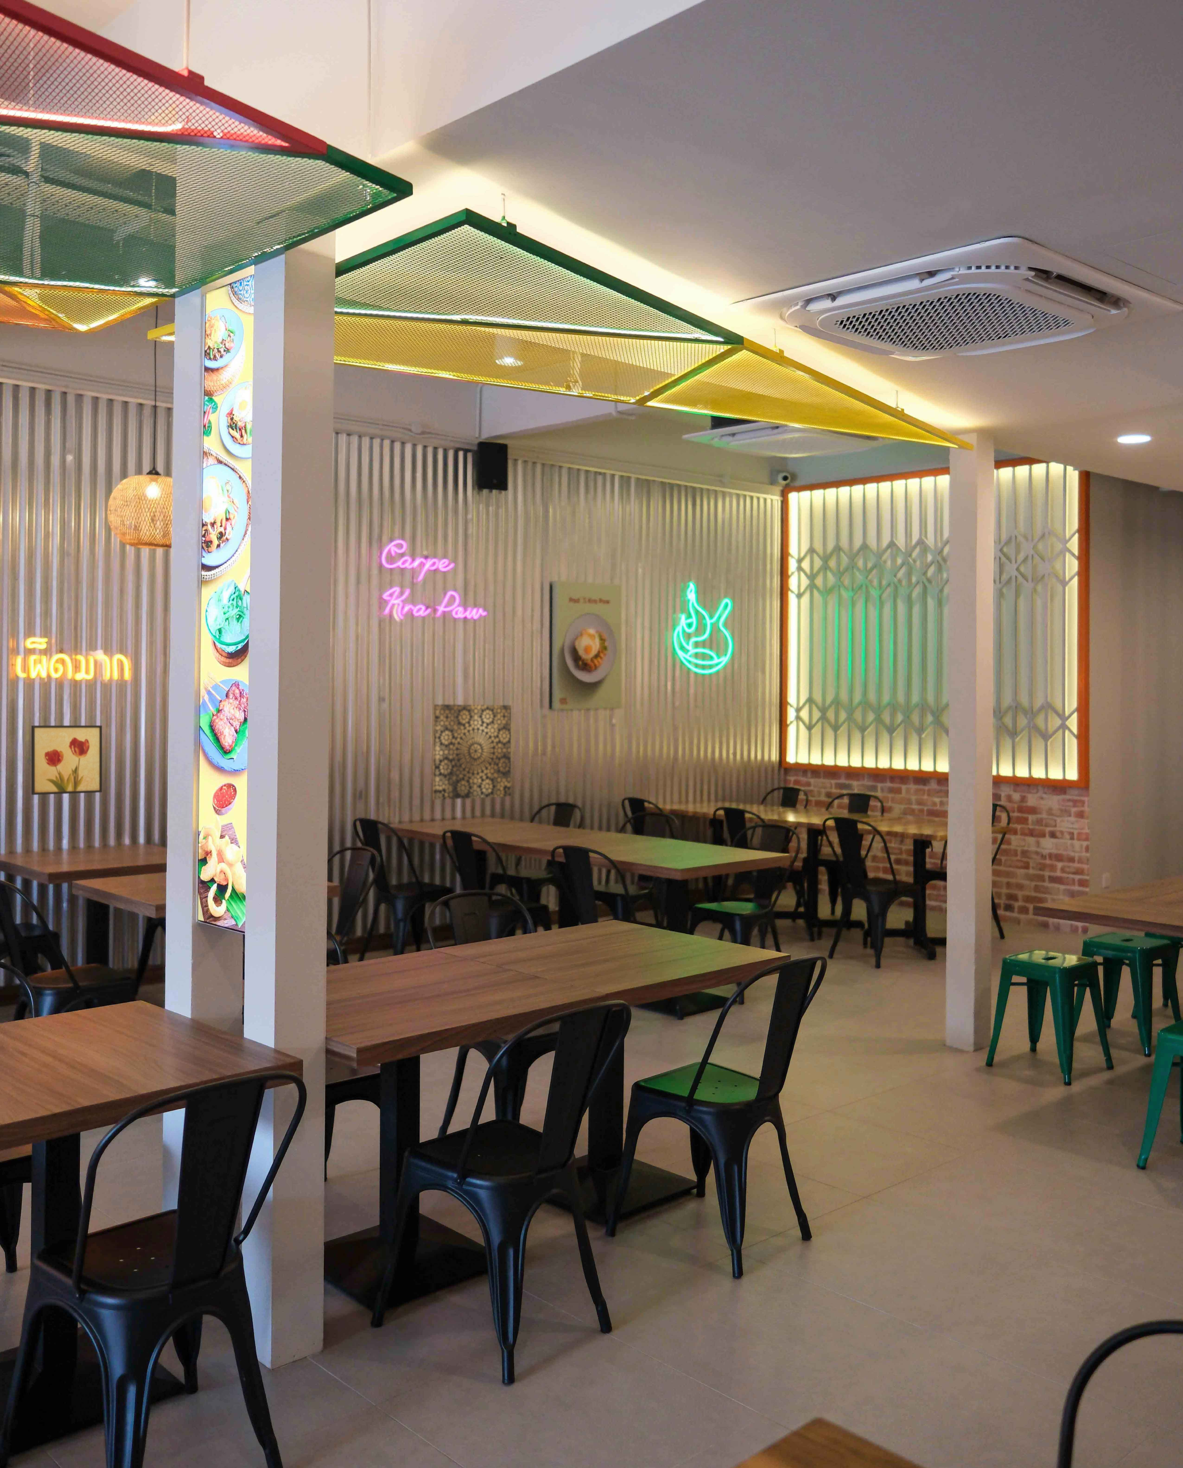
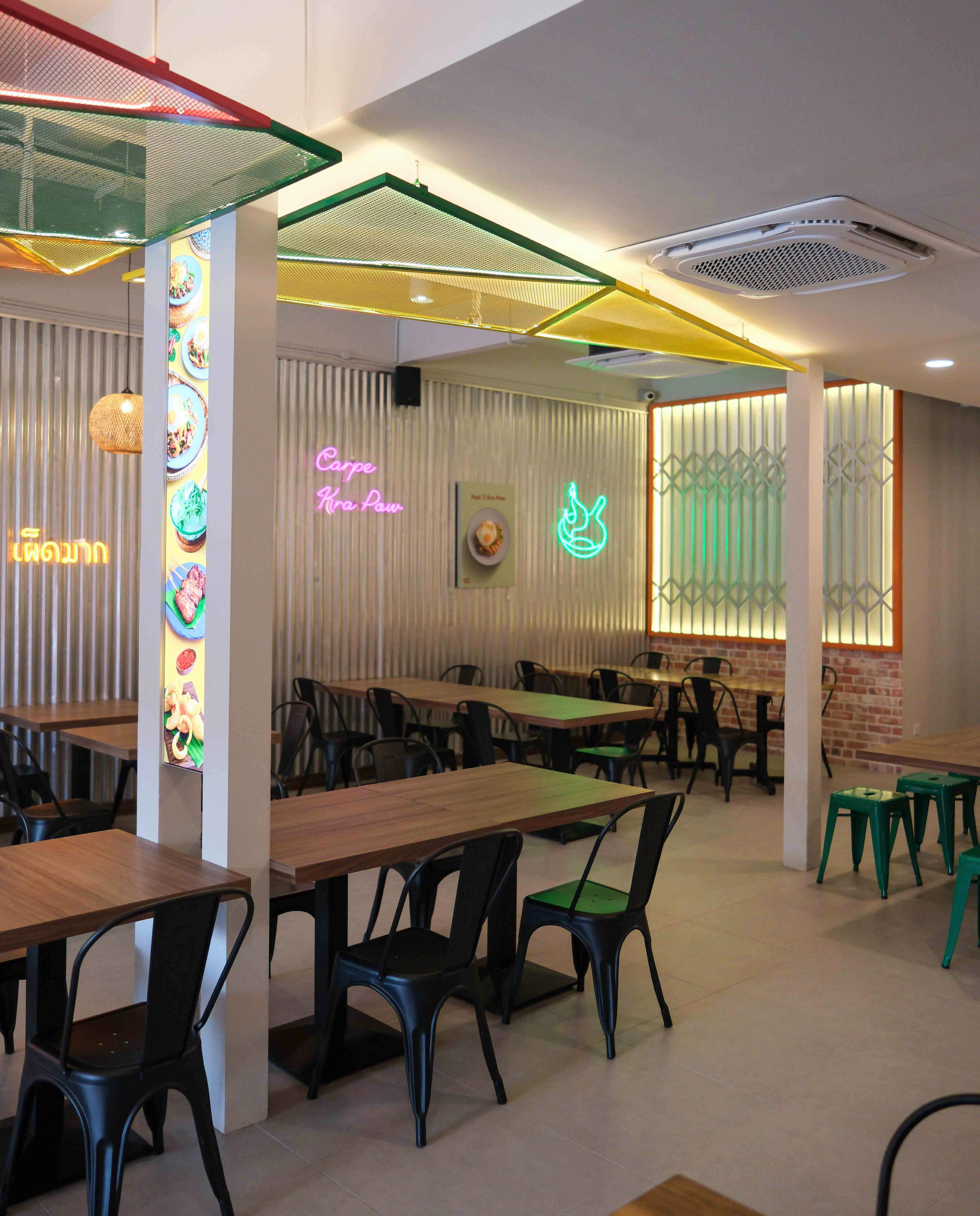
- wall art [432,704,512,800]
- wall art [31,726,103,796]
